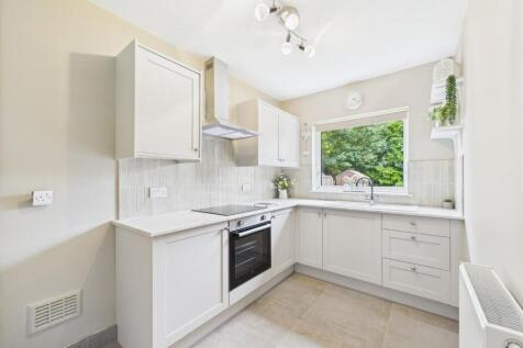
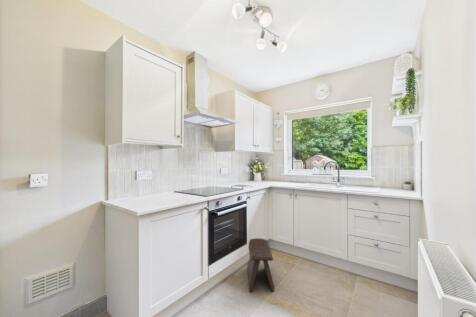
+ stool [246,237,275,293]
